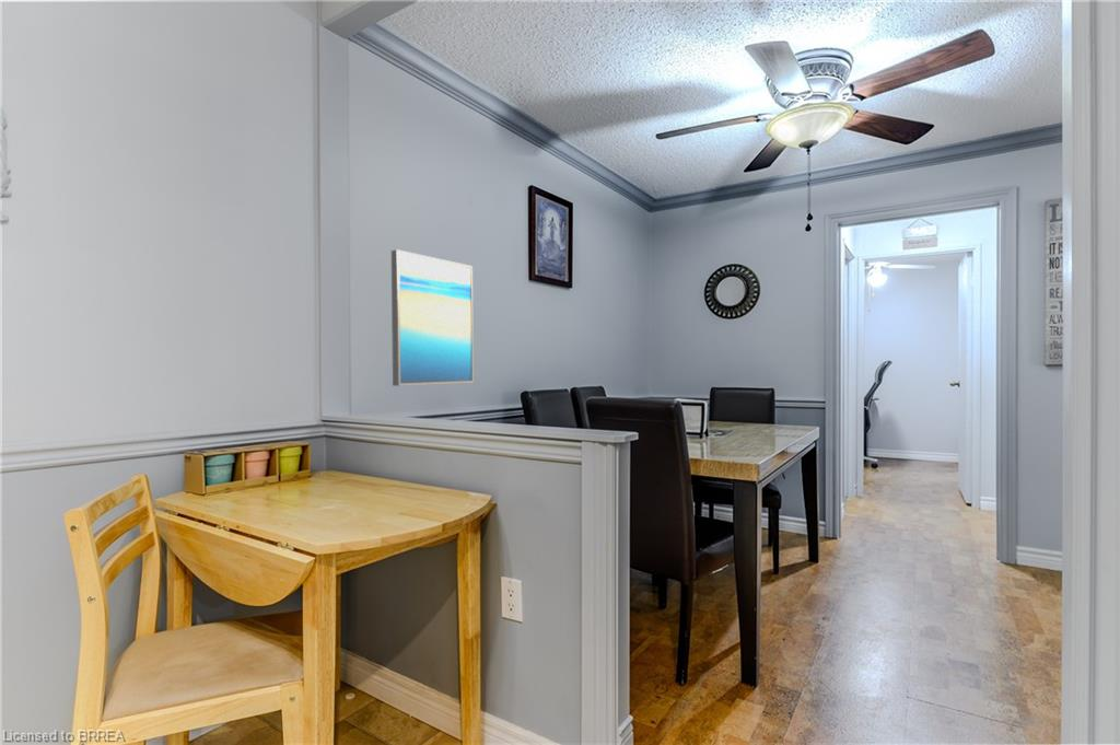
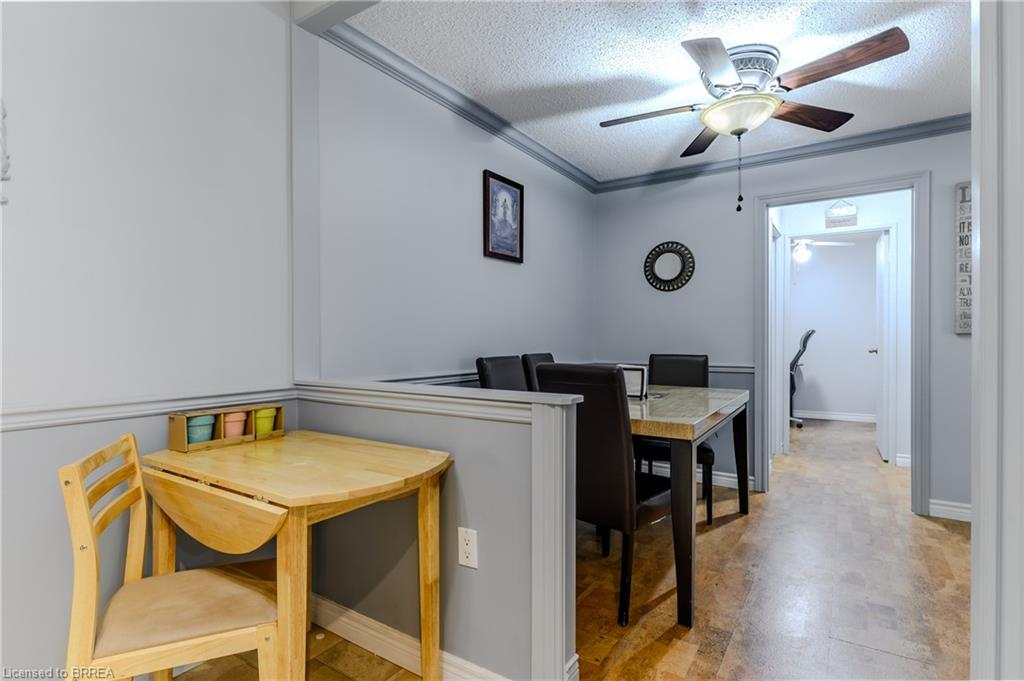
- wall art [390,248,475,387]
